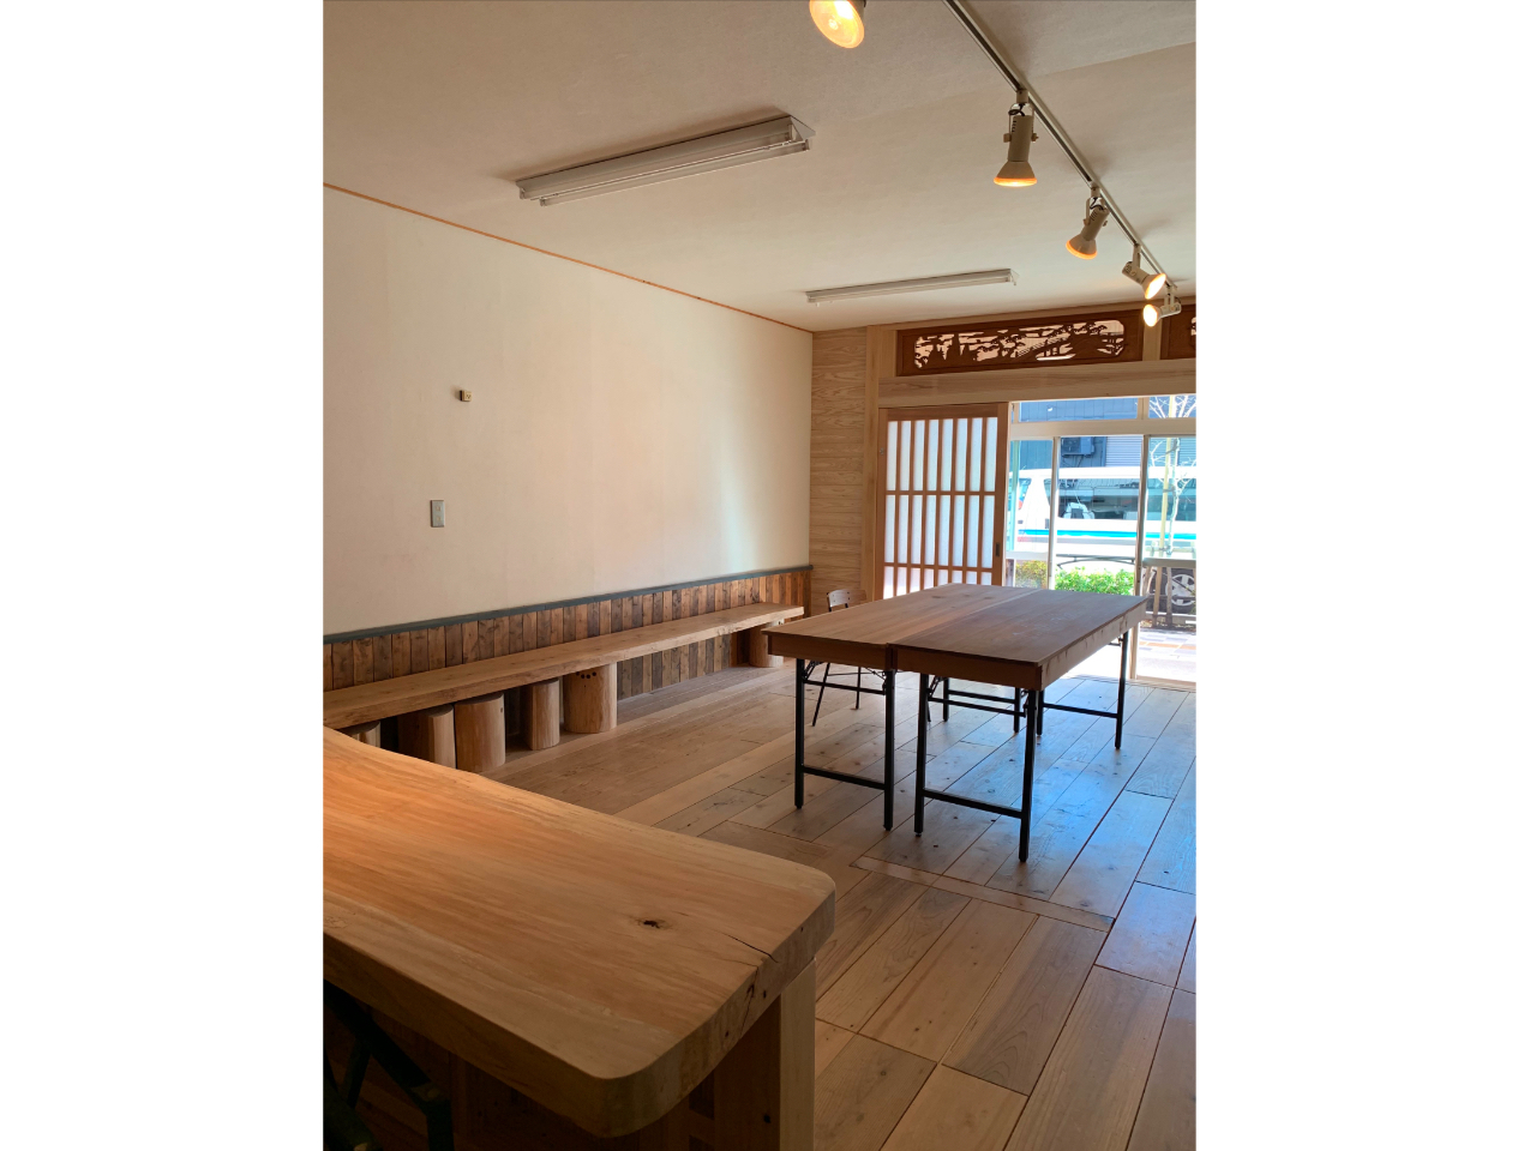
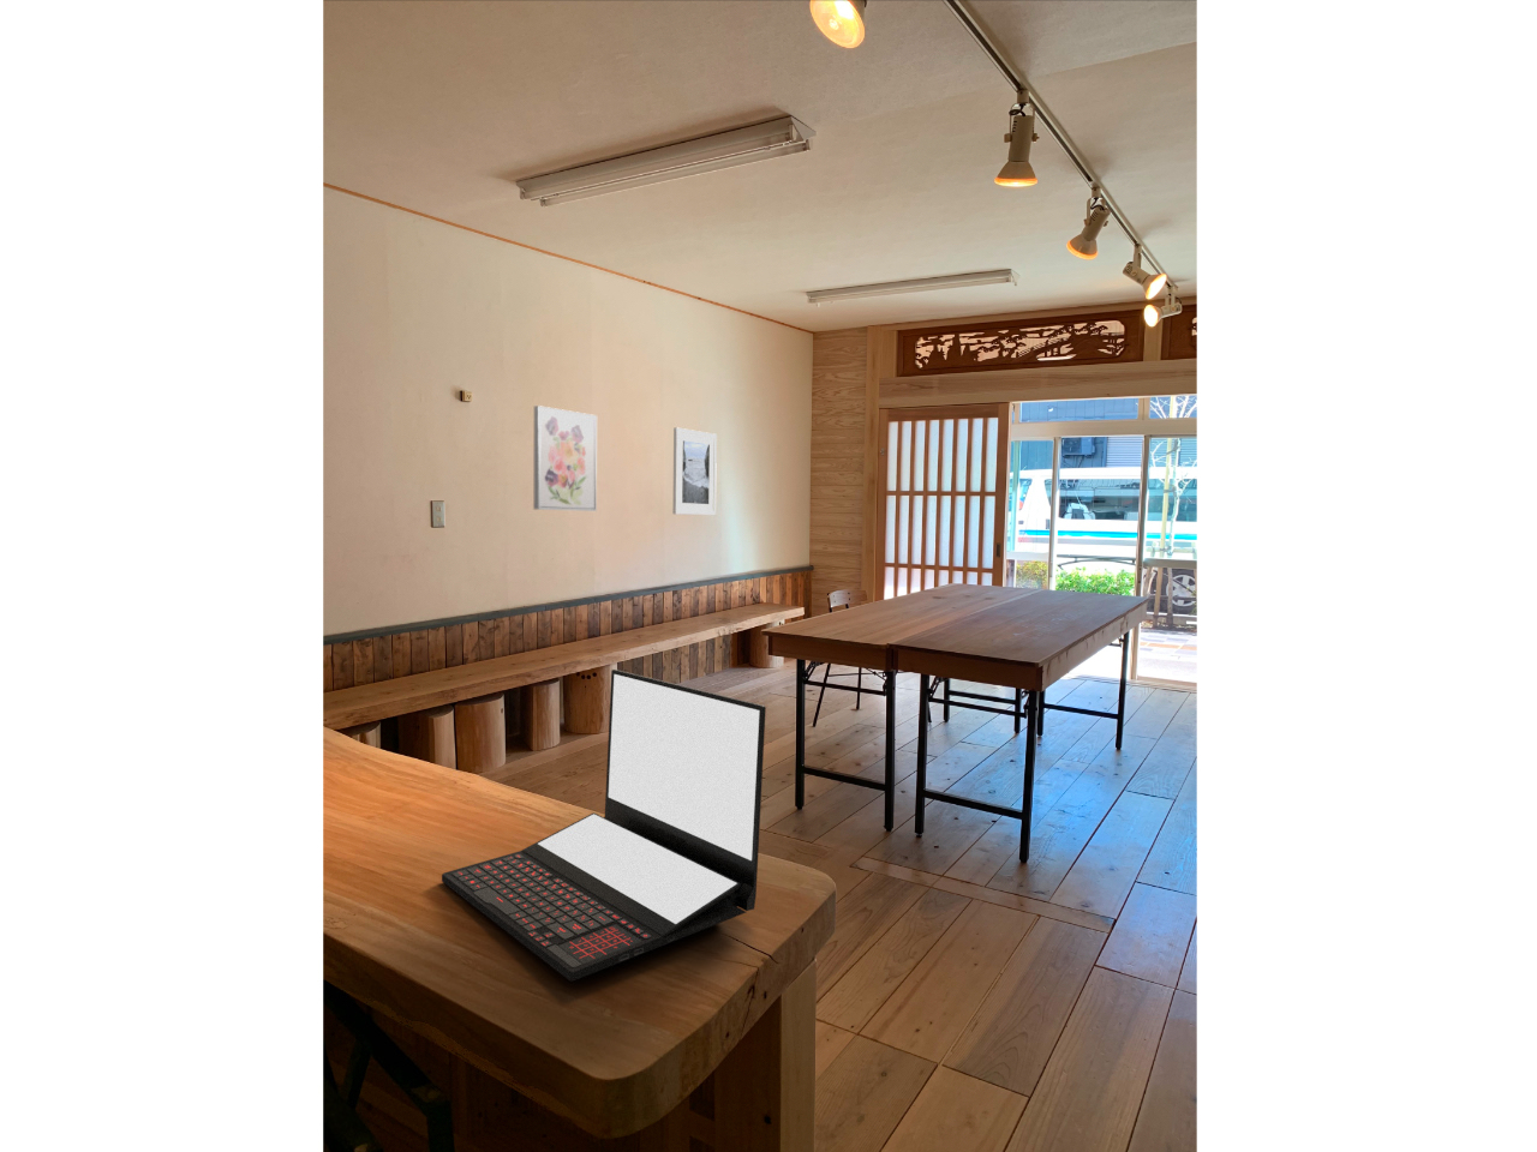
+ wall art [533,404,598,512]
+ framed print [672,426,718,515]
+ laptop [441,668,767,981]
